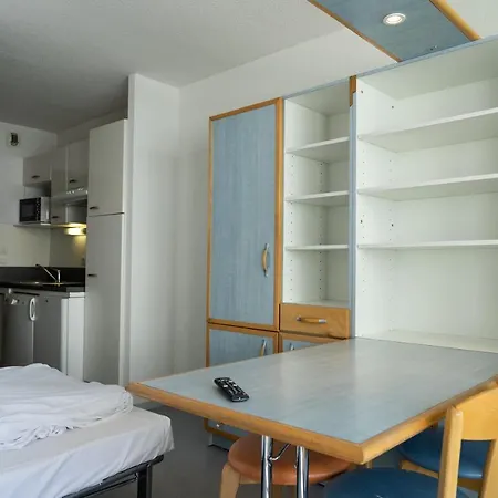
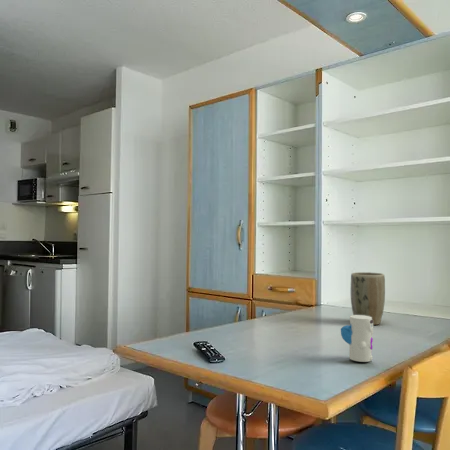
+ plant pot [350,271,386,326]
+ toy [340,314,374,363]
